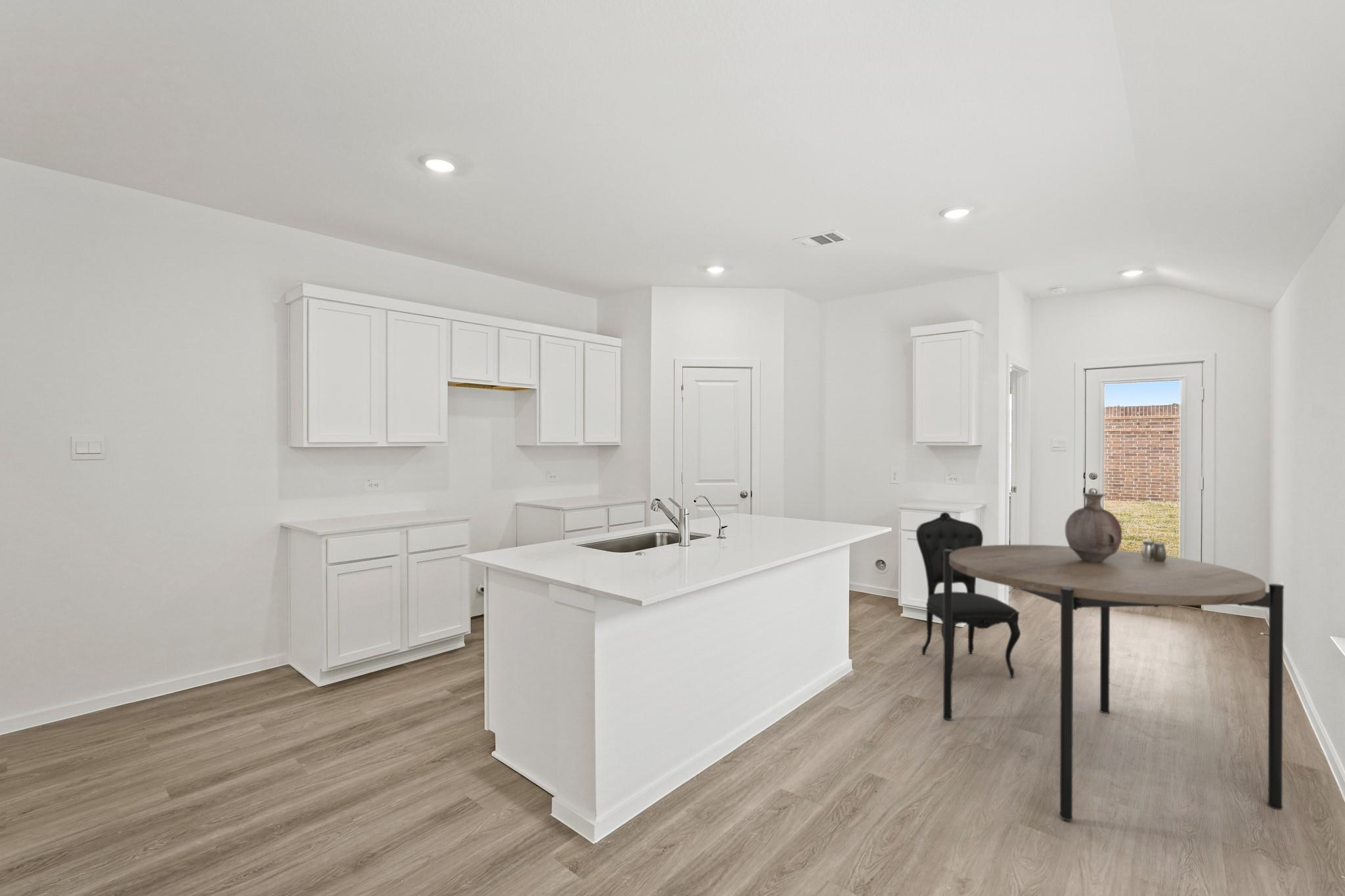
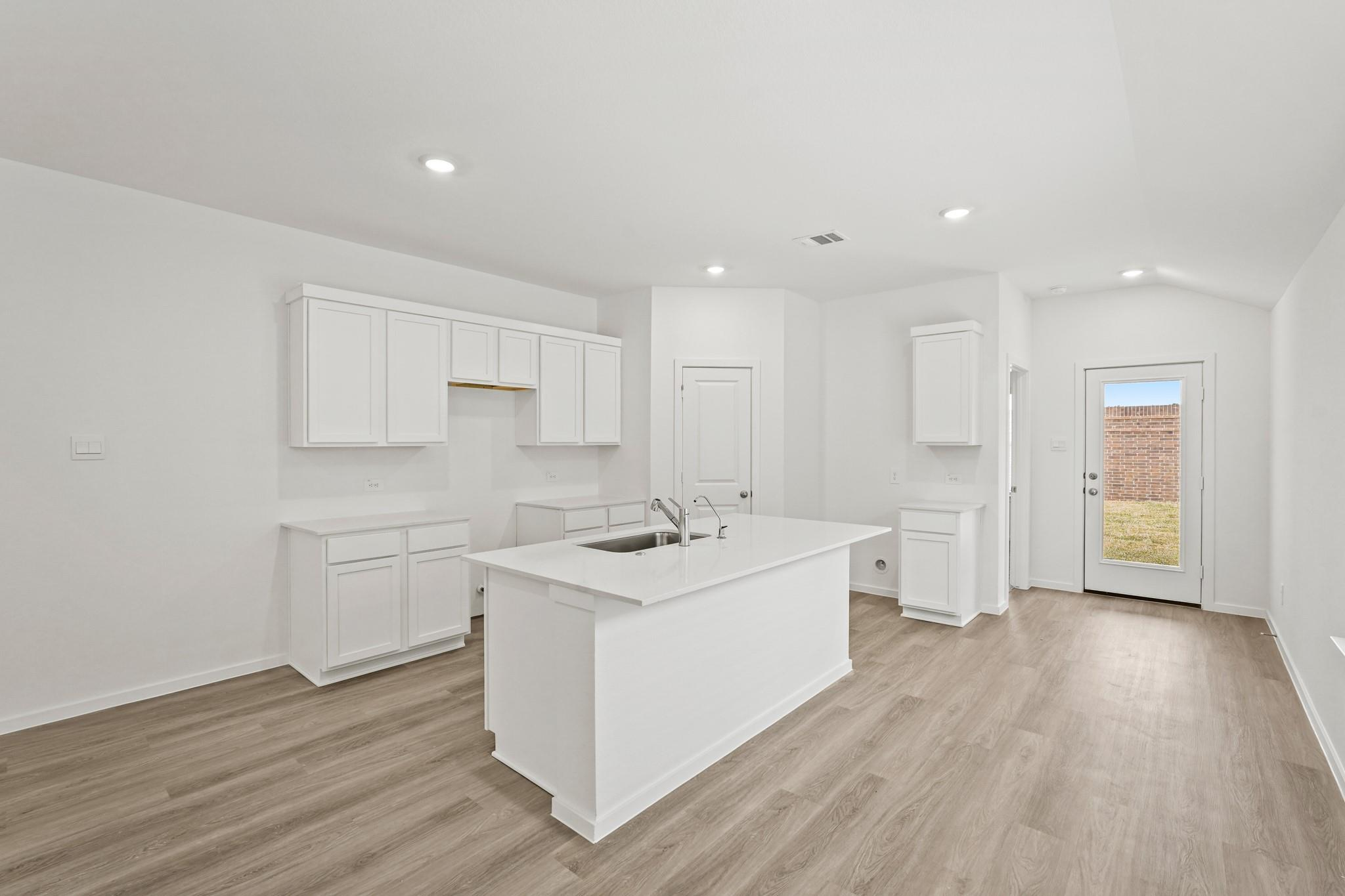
- dining chair [915,511,1021,678]
- vase [1065,492,1122,563]
- dining table [942,544,1285,821]
- salt and pepper shaker [1141,540,1167,563]
